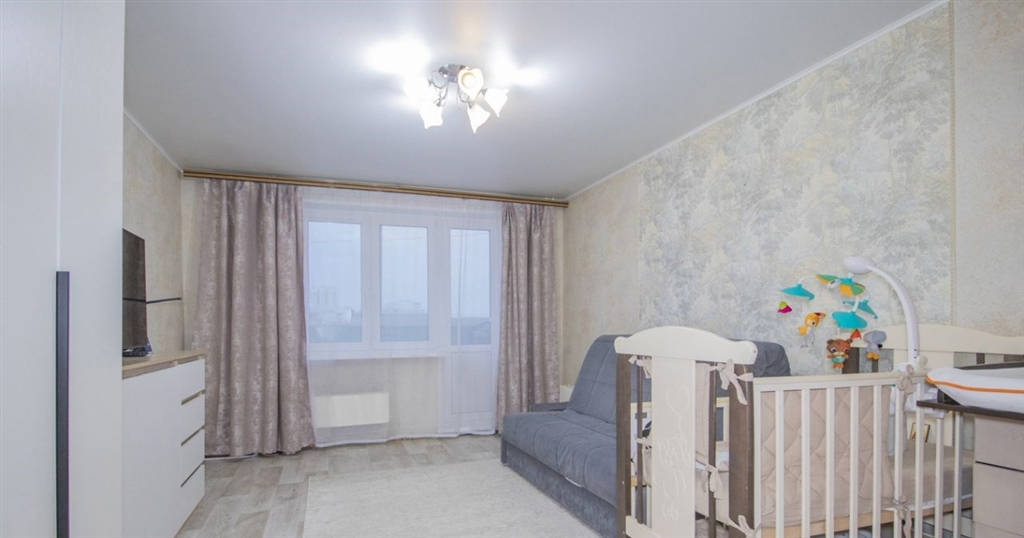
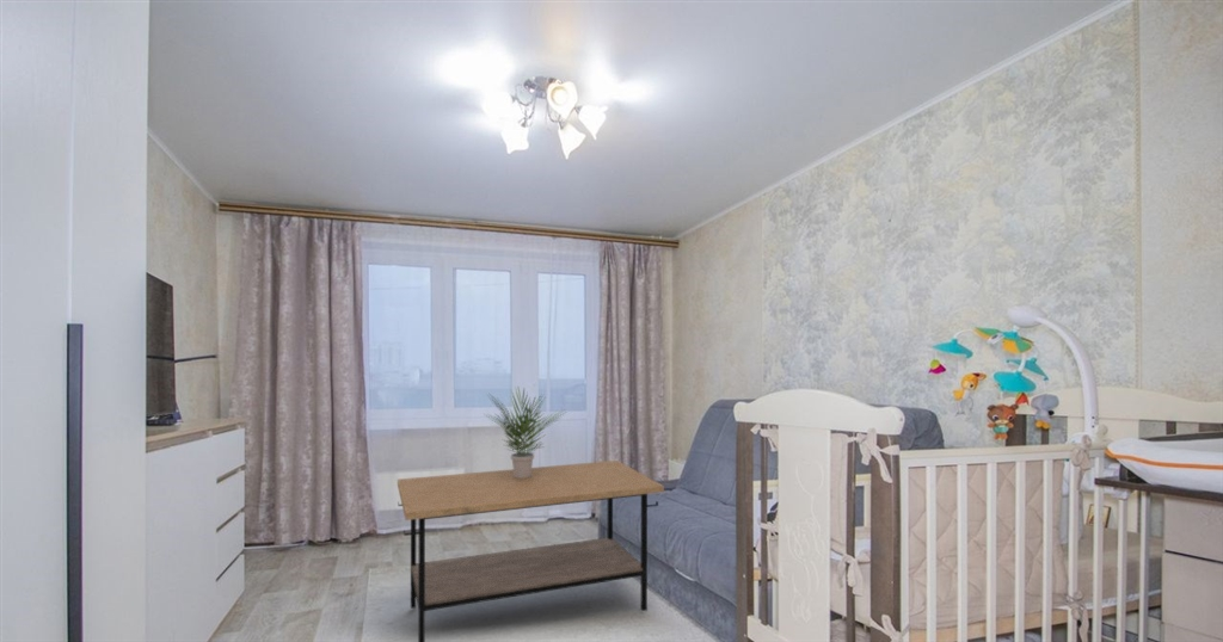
+ coffee table [397,459,665,642]
+ potted plant [484,385,566,479]
